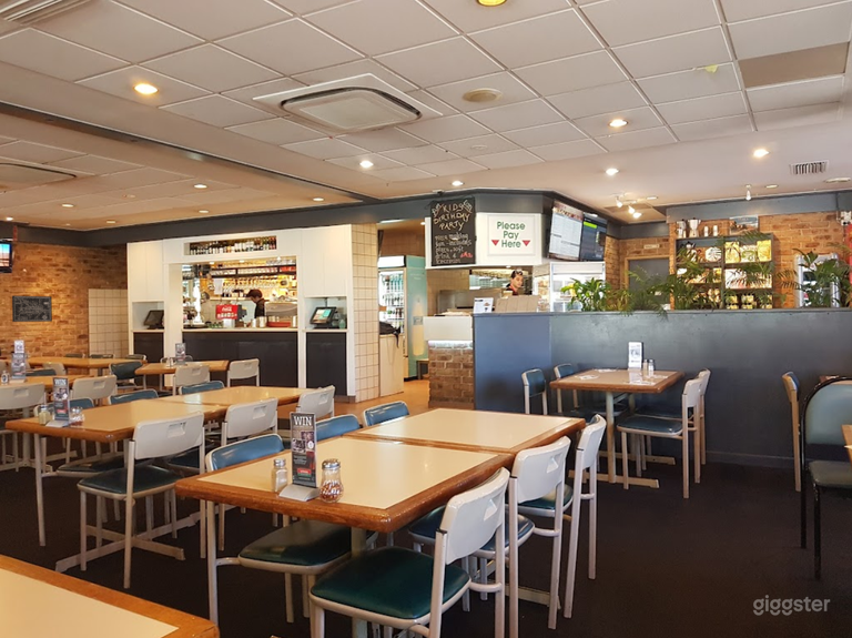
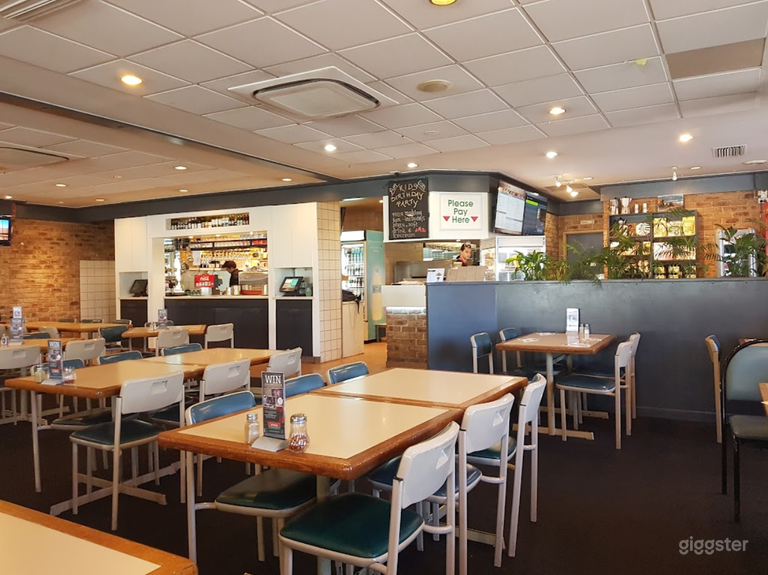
- wall art [11,294,53,323]
